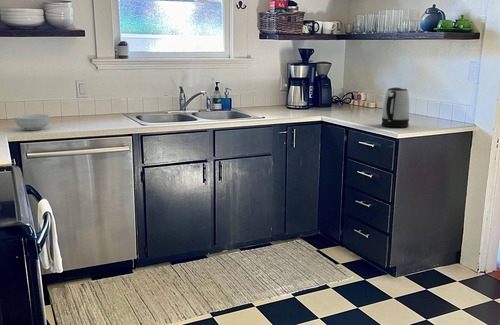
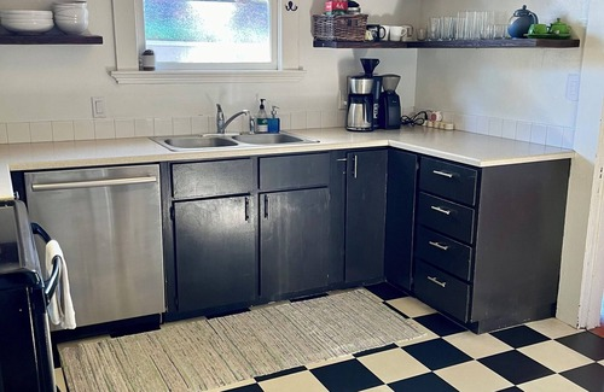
- cereal bowl [14,113,51,131]
- kettle [381,86,410,129]
